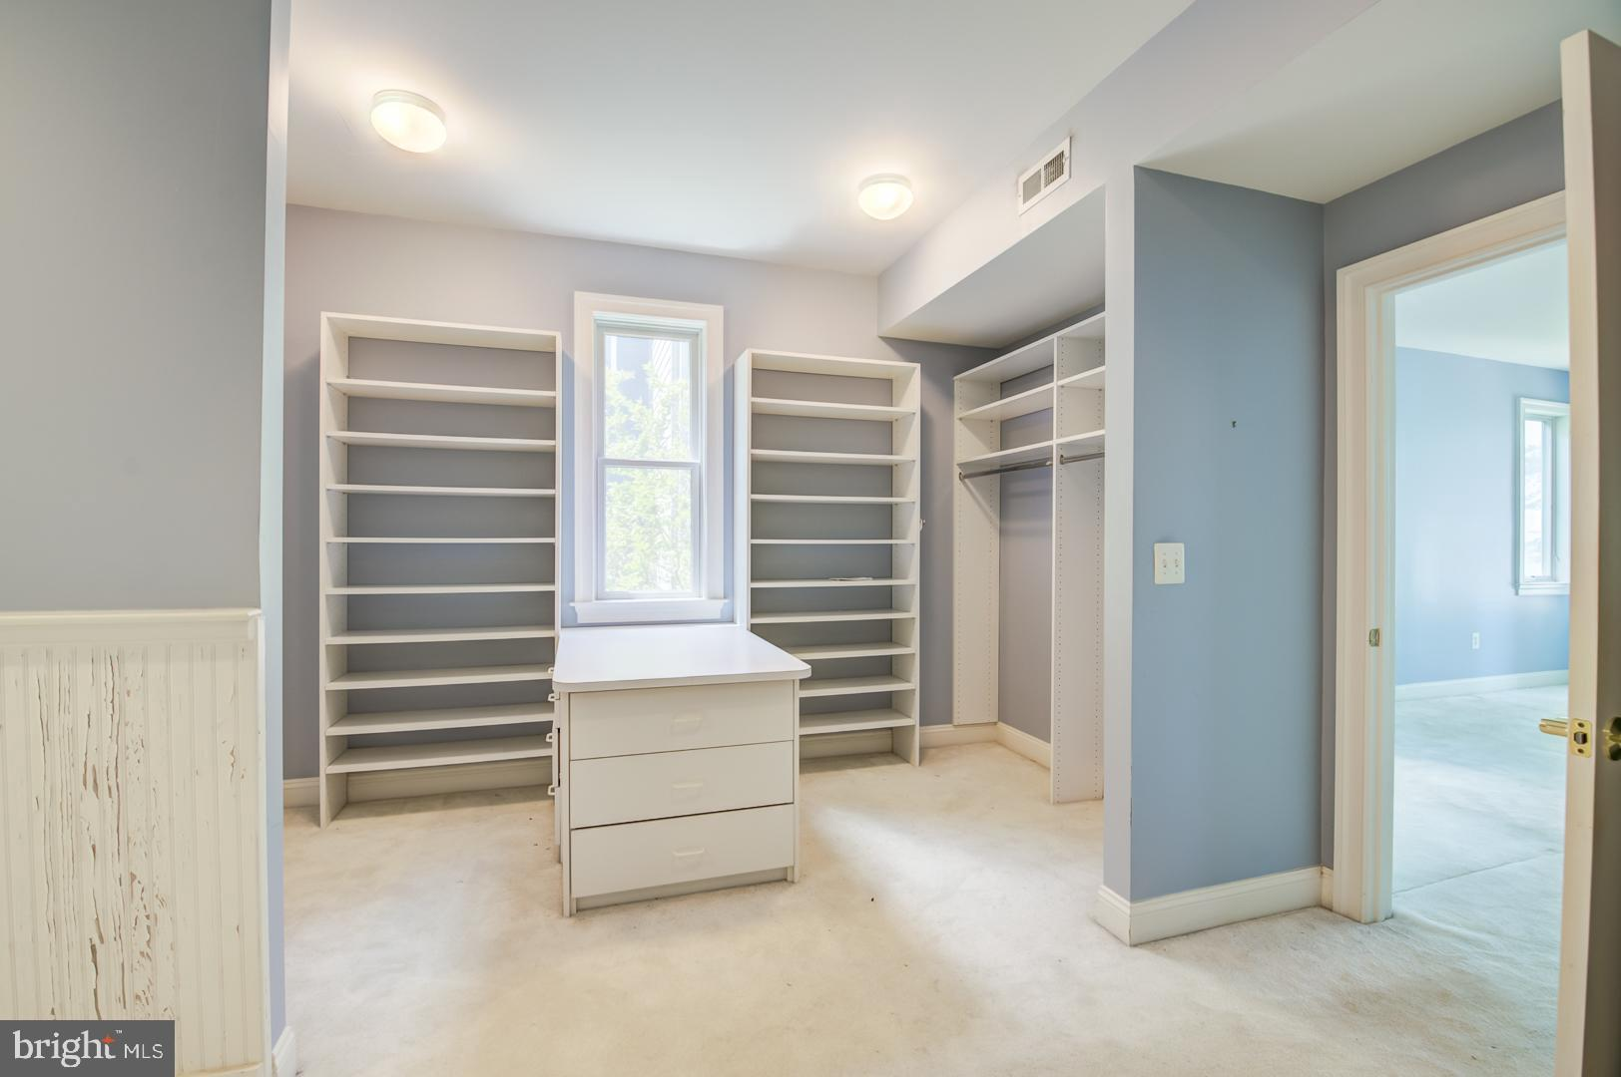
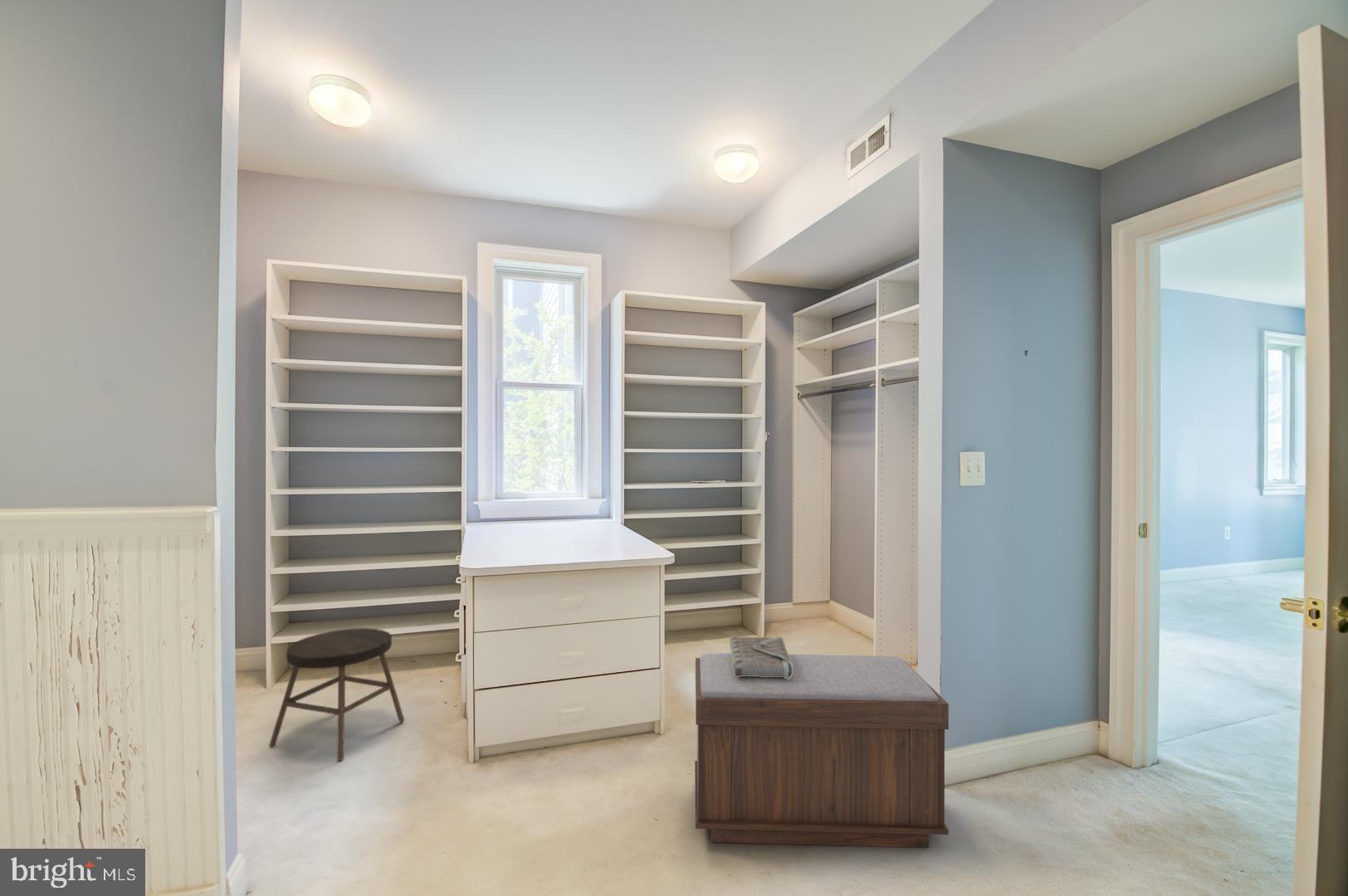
+ clutch bag [729,635,793,679]
+ bench [694,653,950,849]
+ stool [268,627,405,762]
